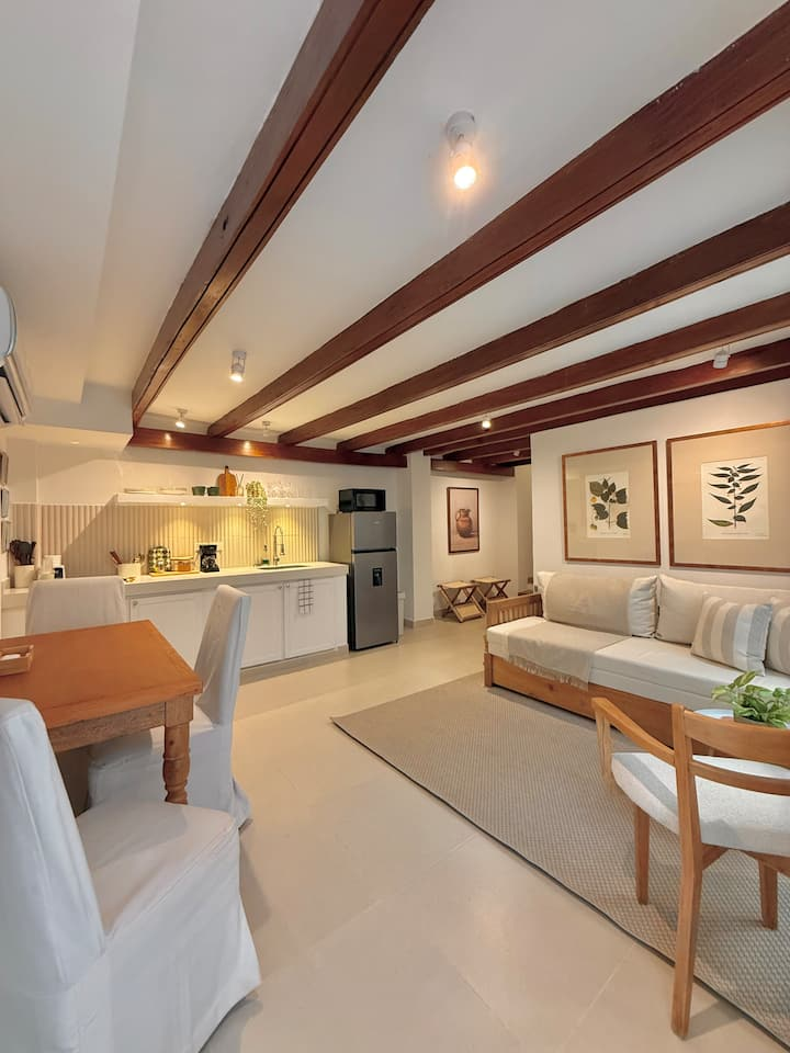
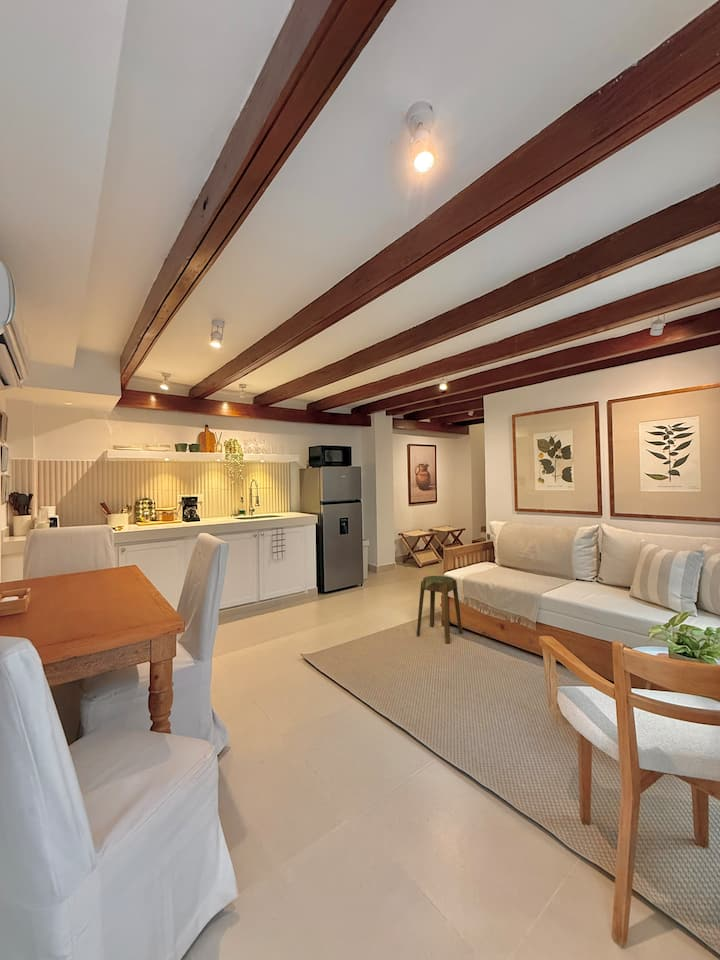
+ stool [416,575,464,644]
